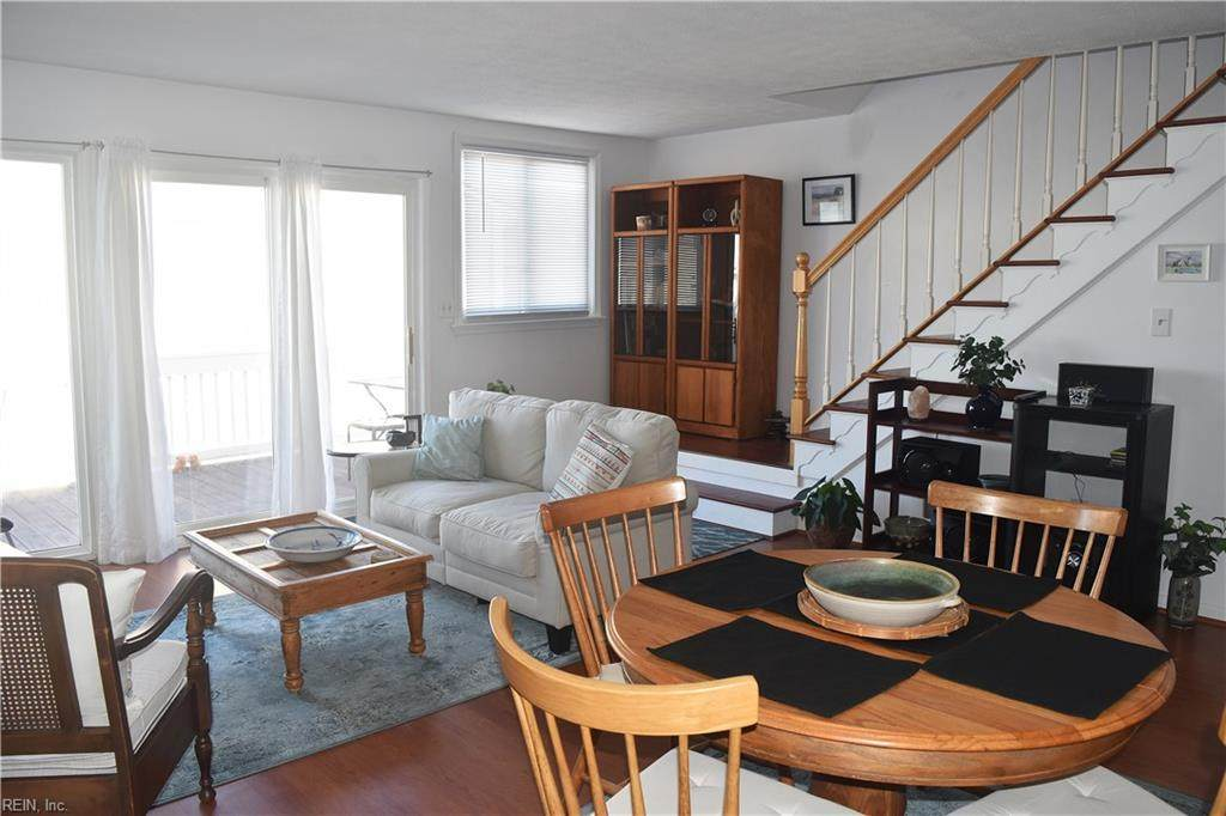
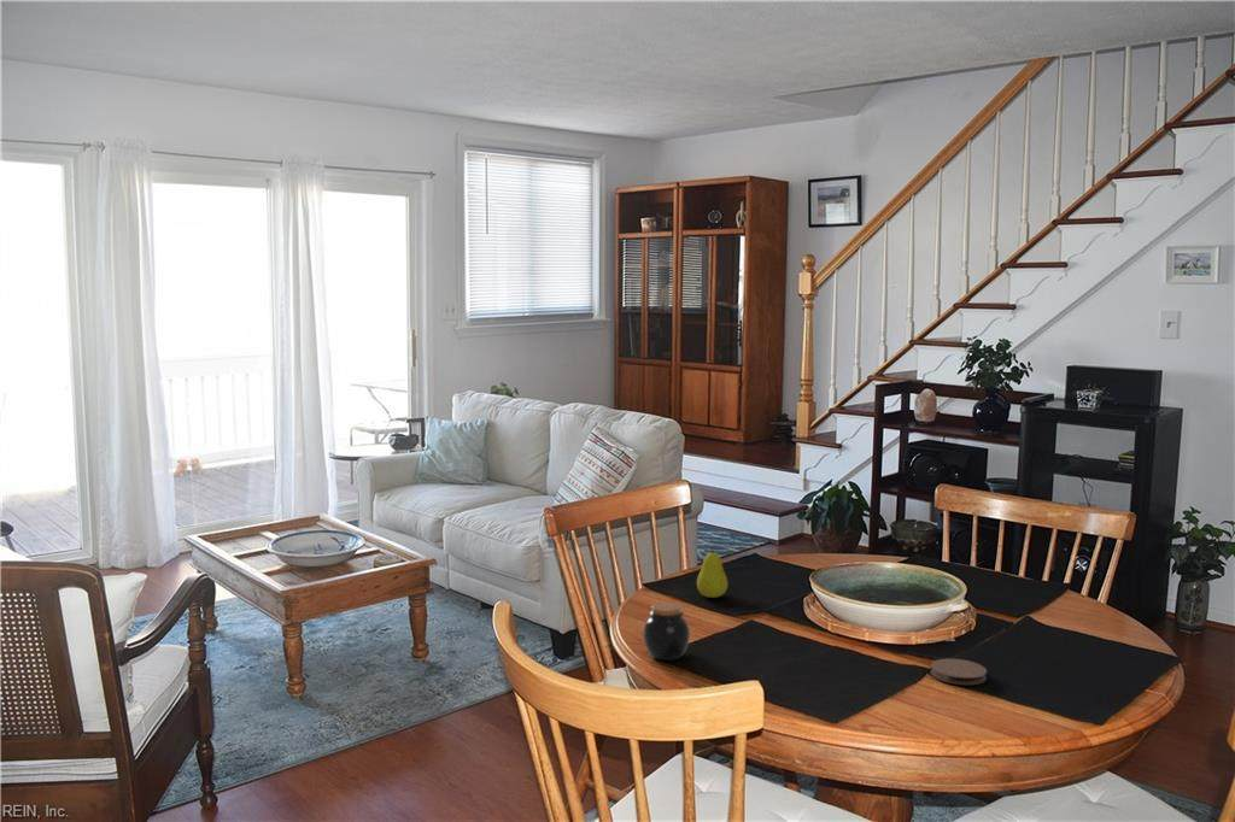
+ coaster [929,658,988,686]
+ fruit [696,545,728,599]
+ jar [642,601,691,662]
